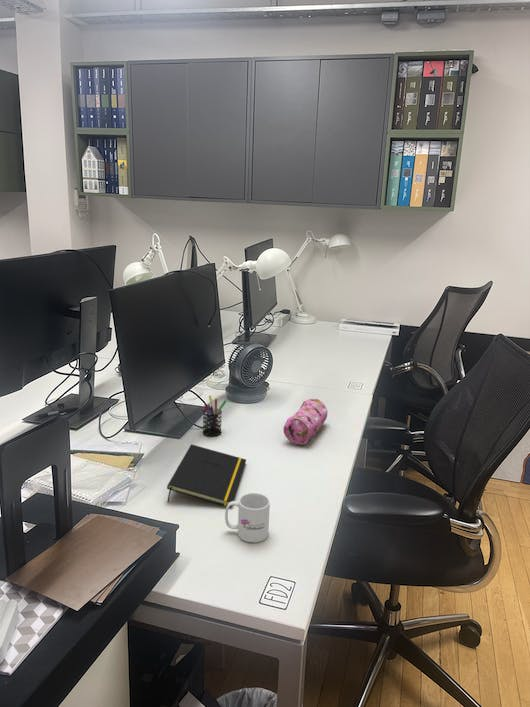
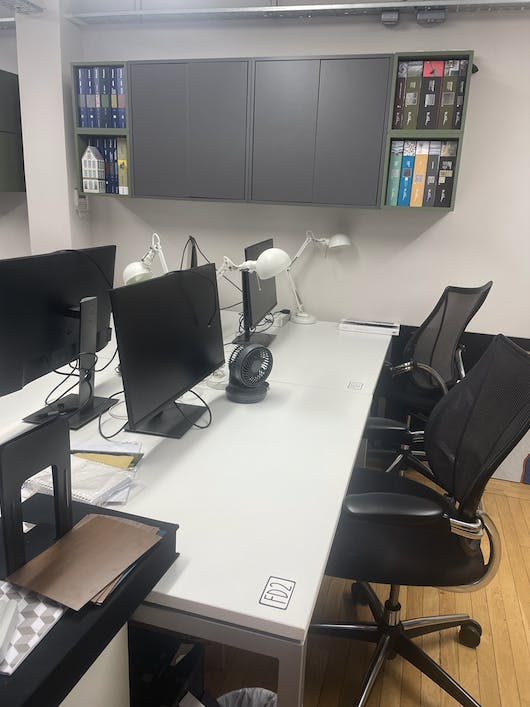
- mug [224,492,271,543]
- pen holder [202,394,228,437]
- notepad [166,443,247,508]
- pencil case [282,398,328,445]
